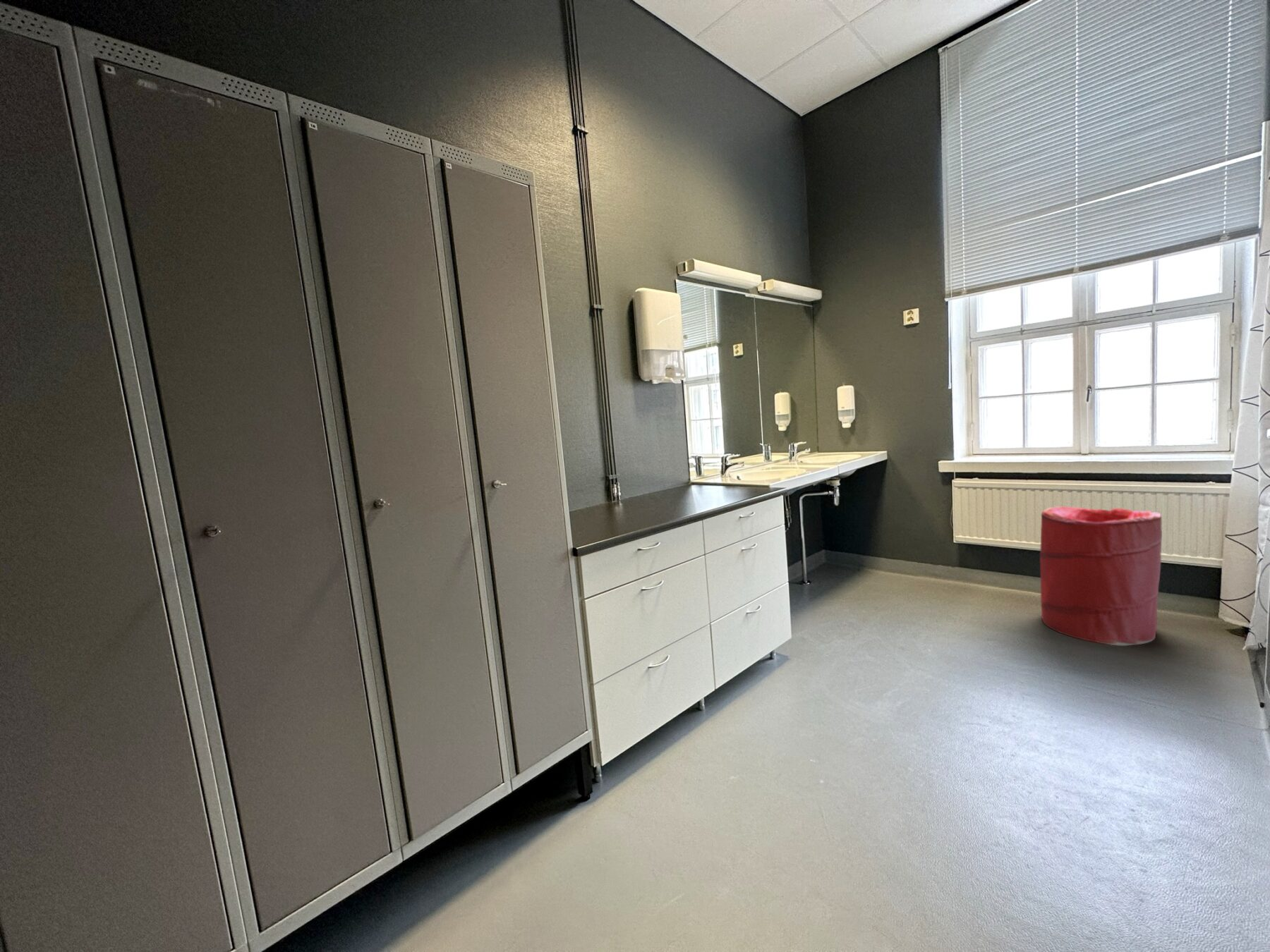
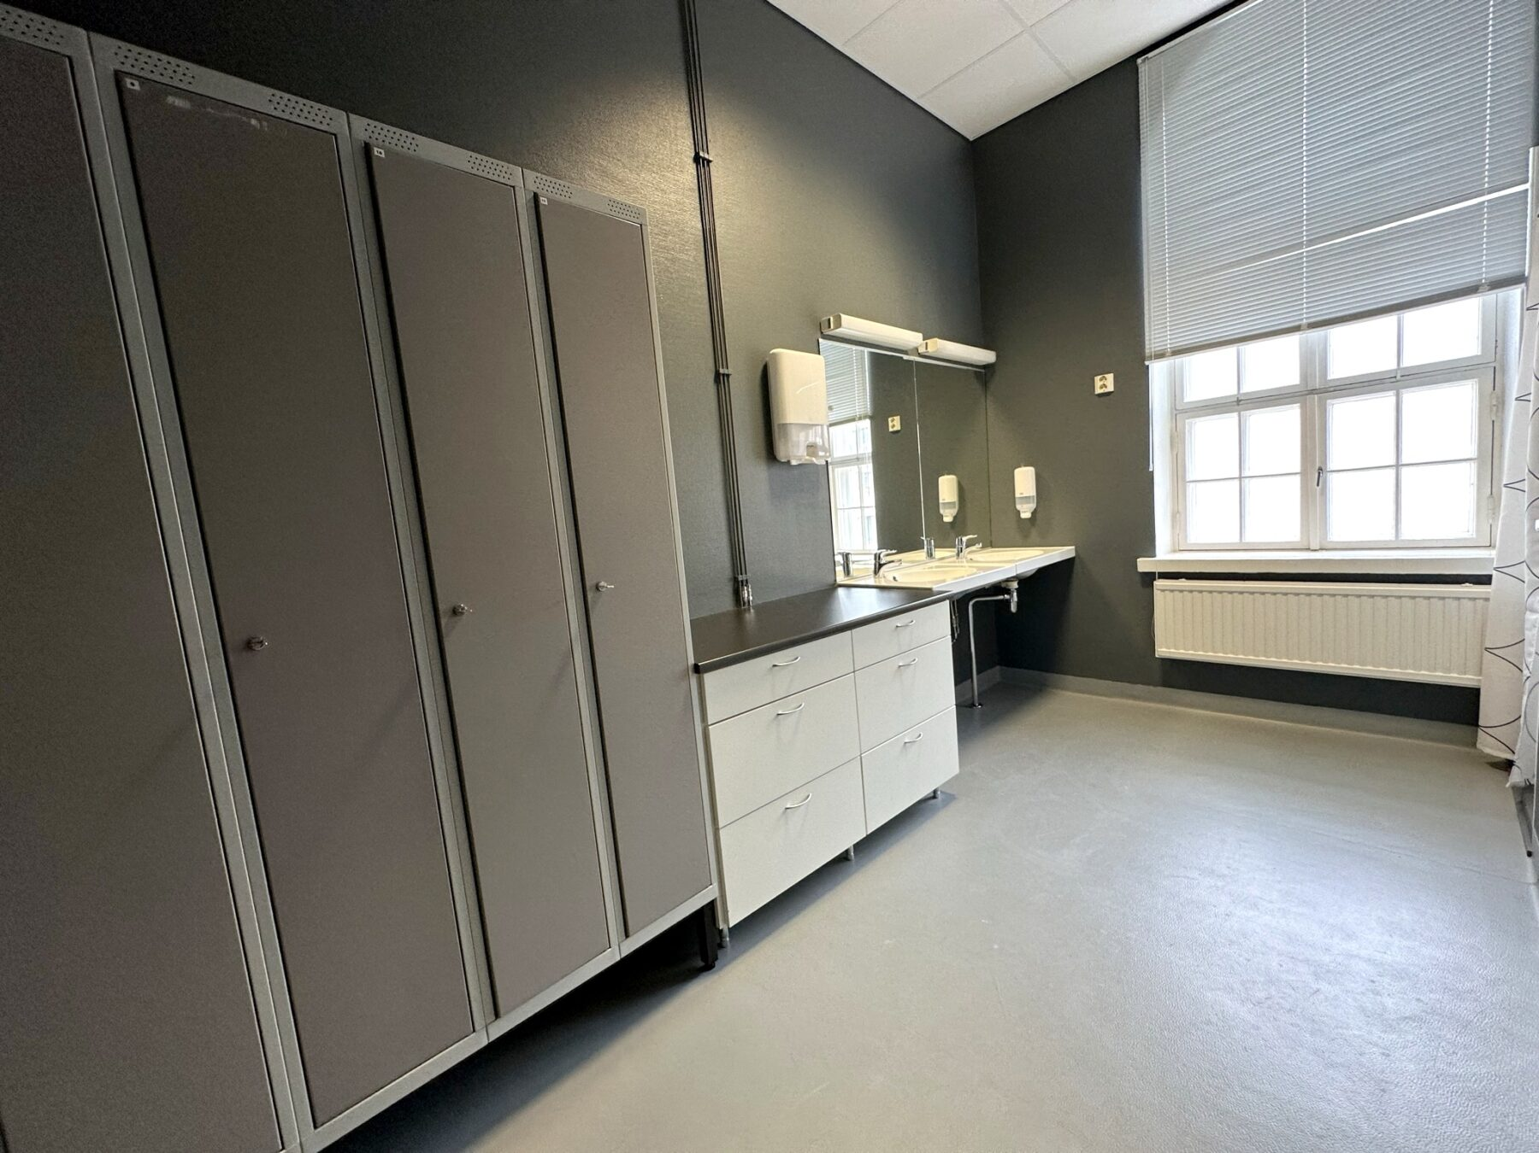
- laundry hamper [1039,506,1163,647]
